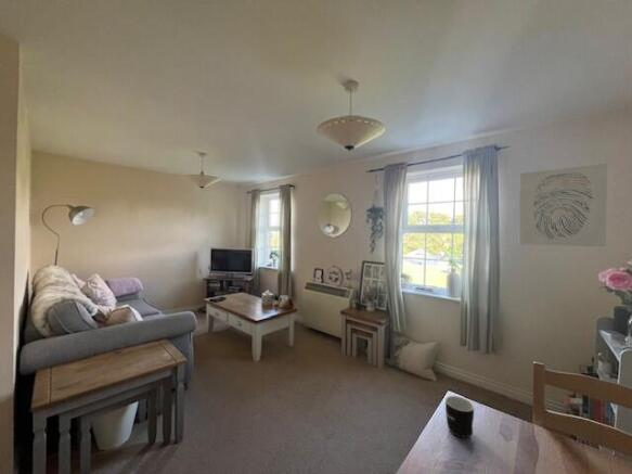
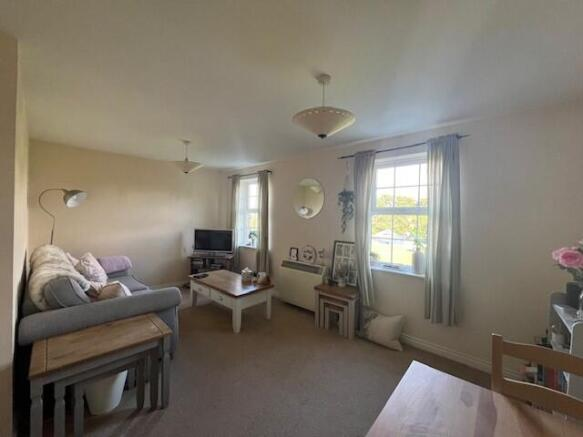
- mug [444,395,475,439]
- wall art [518,163,608,247]
